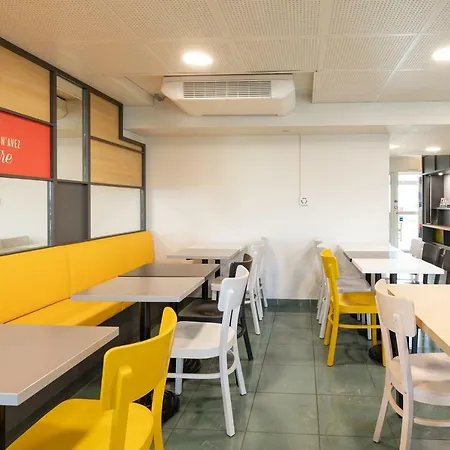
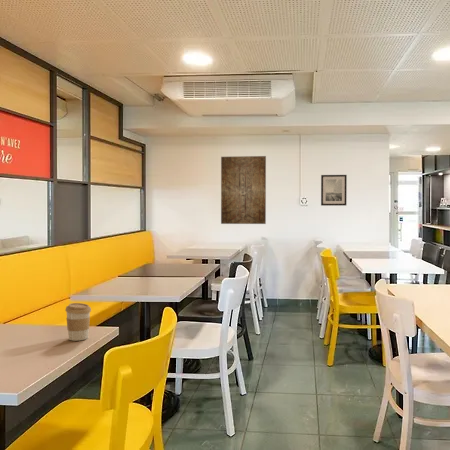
+ wall art [320,174,348,207]
+ coffee cup [64,302,92,342]
+ wall art [220,155,267,225]
